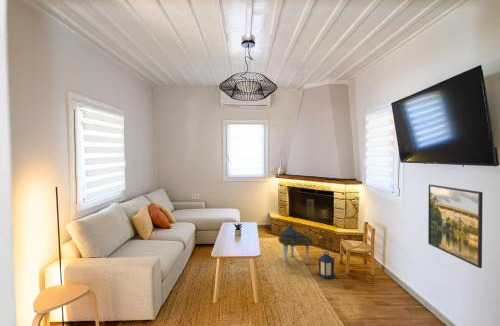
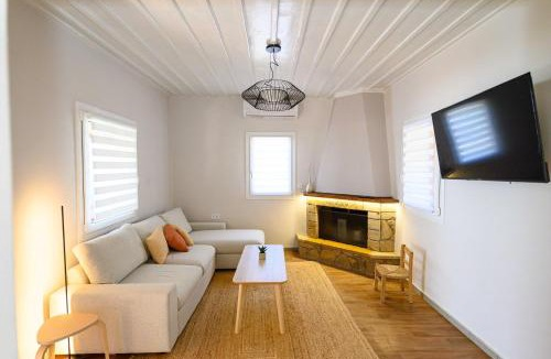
- stool [277,224,313,265]
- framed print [427,183,484,269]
- lantern [317,250,336,280]
